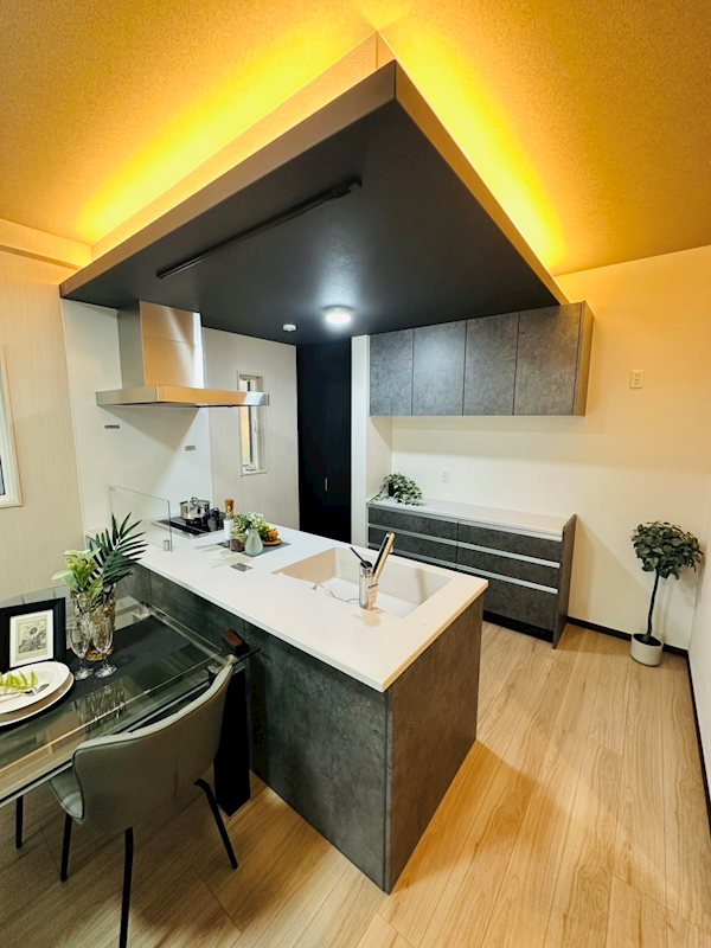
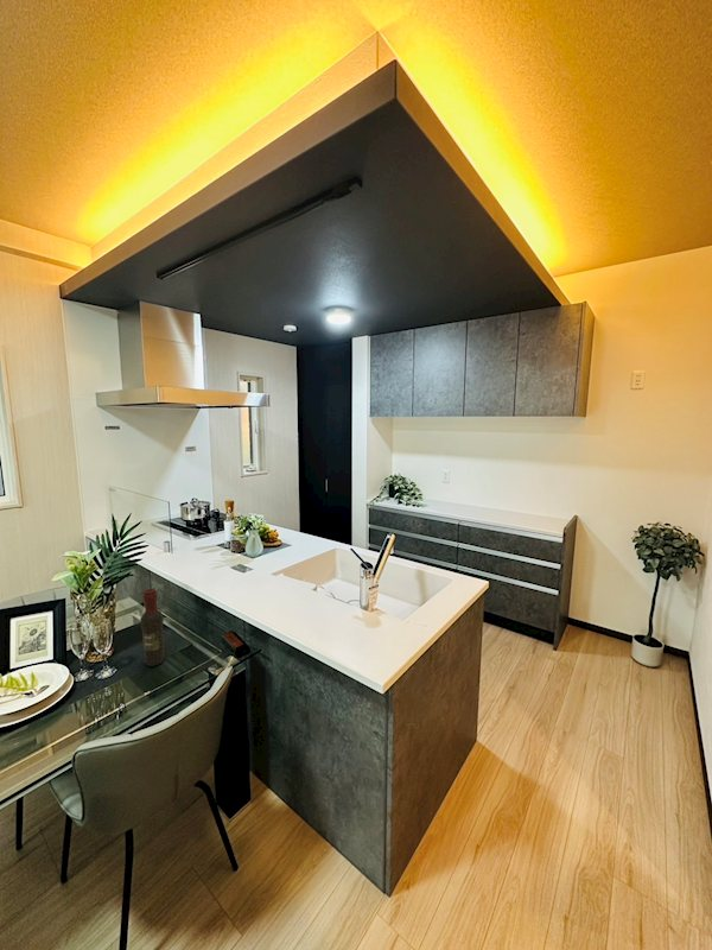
+ wine bottle [139,588,165,667]
